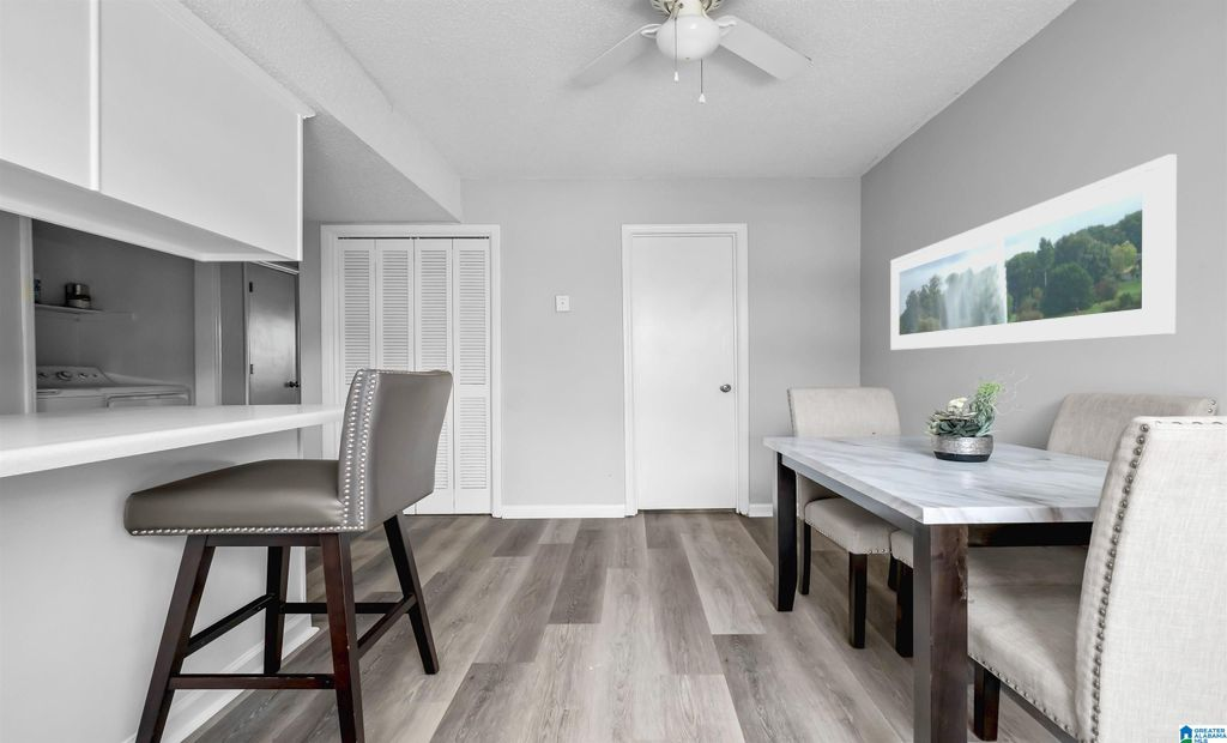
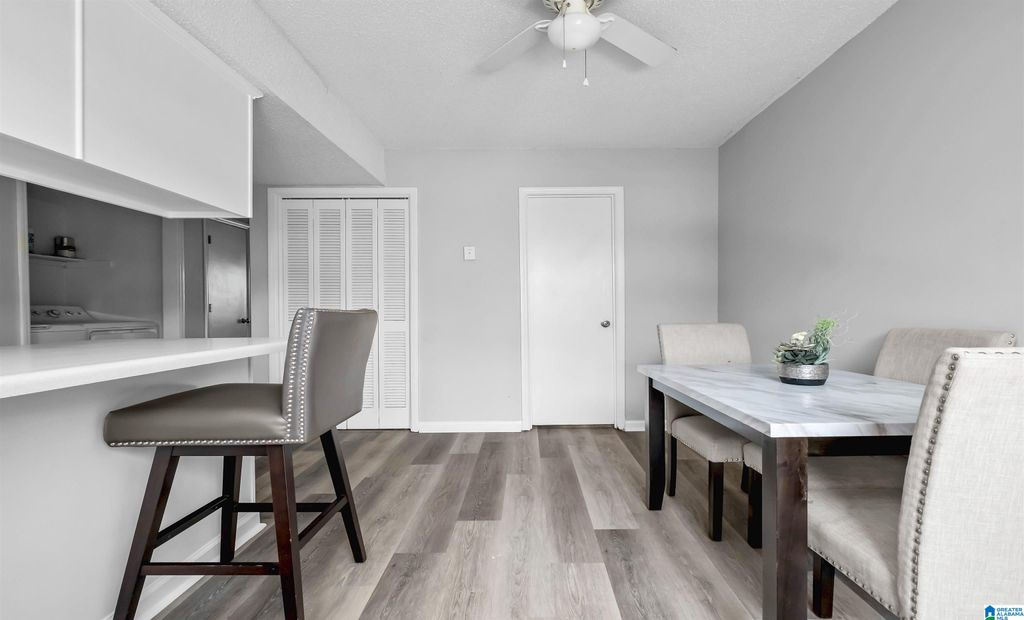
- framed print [889,153,1178,351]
